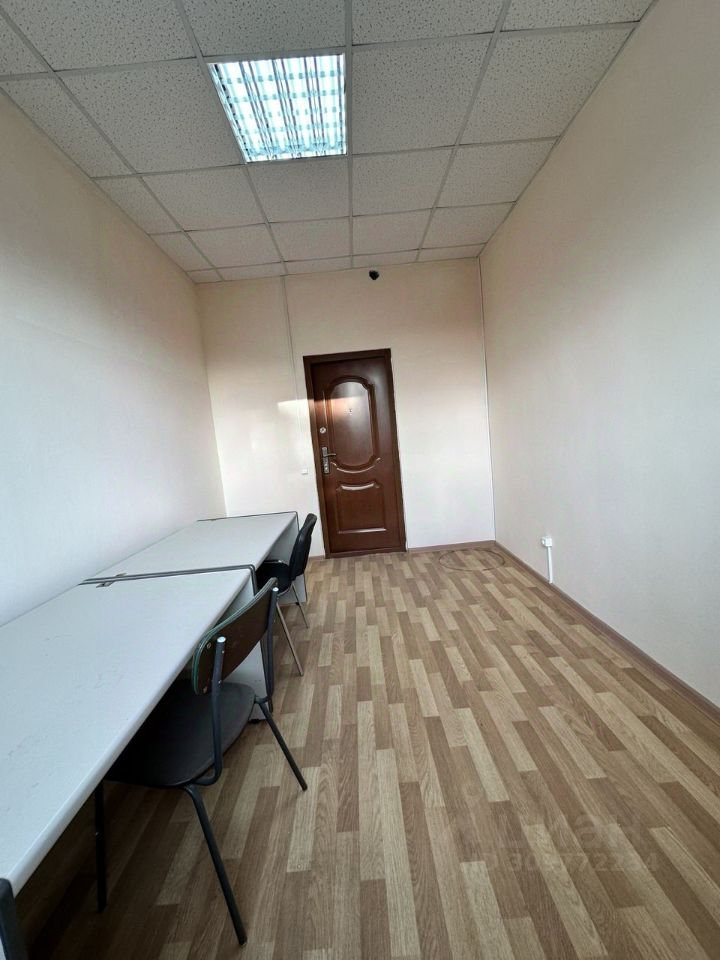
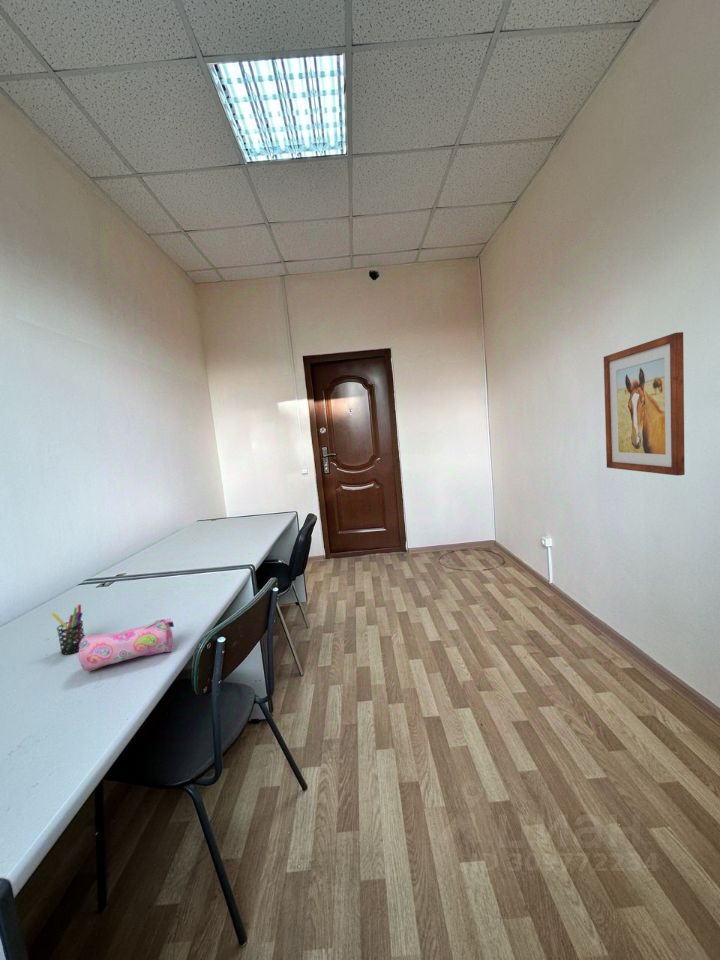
+ pen holder [50,604,86,655]
+ wall art [603,331,686,476]
+ pencil case [77,617,175,672]
